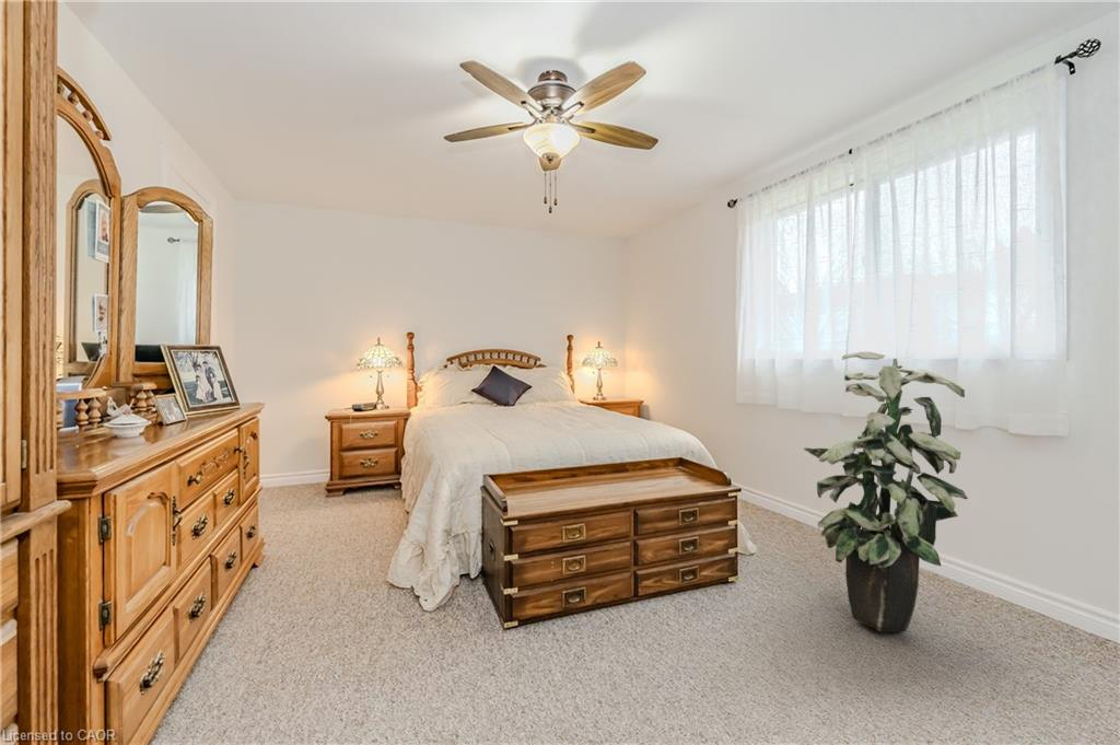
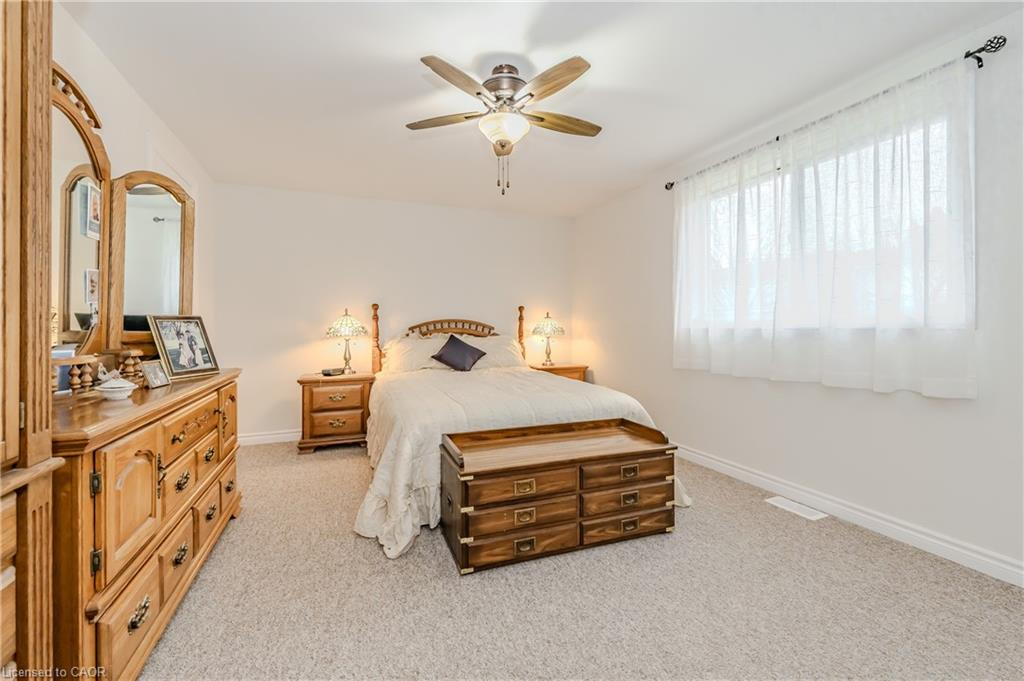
- indoor plant [803,351,969,633]
